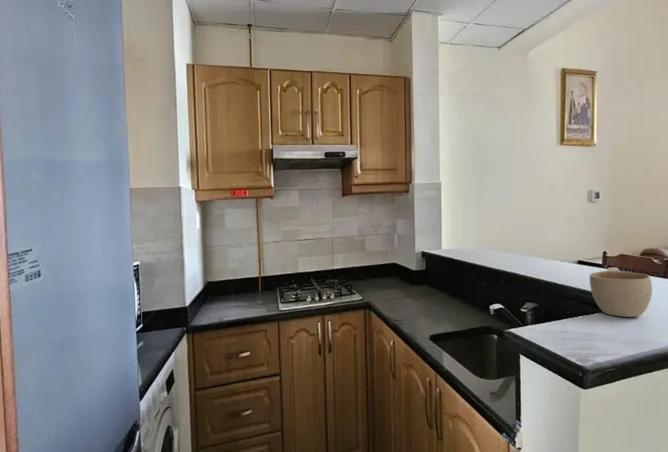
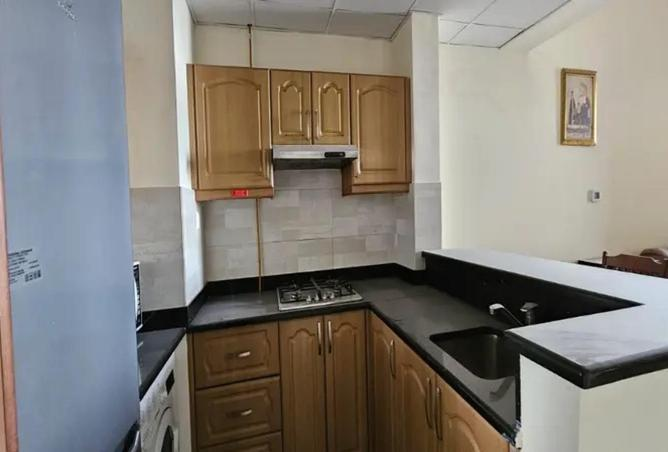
- cup [589,266,653,318]
